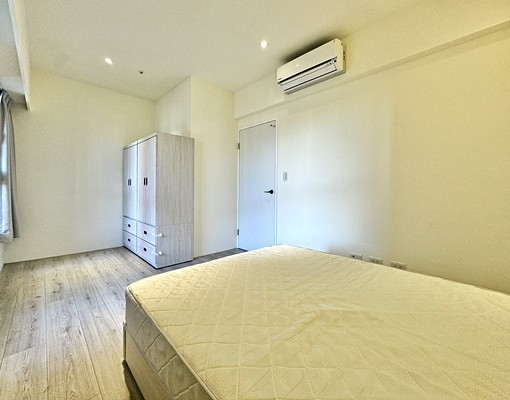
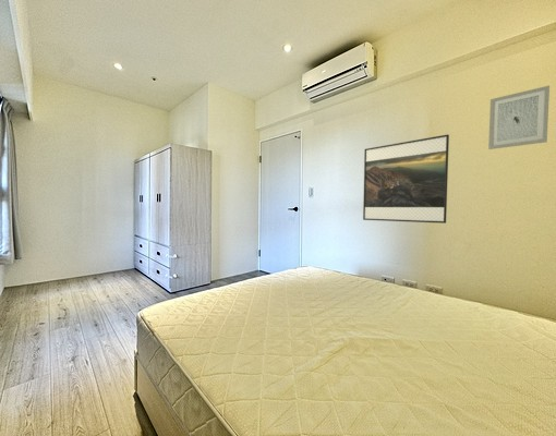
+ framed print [362,133,450,225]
+ wall art [487,85,551,150]
